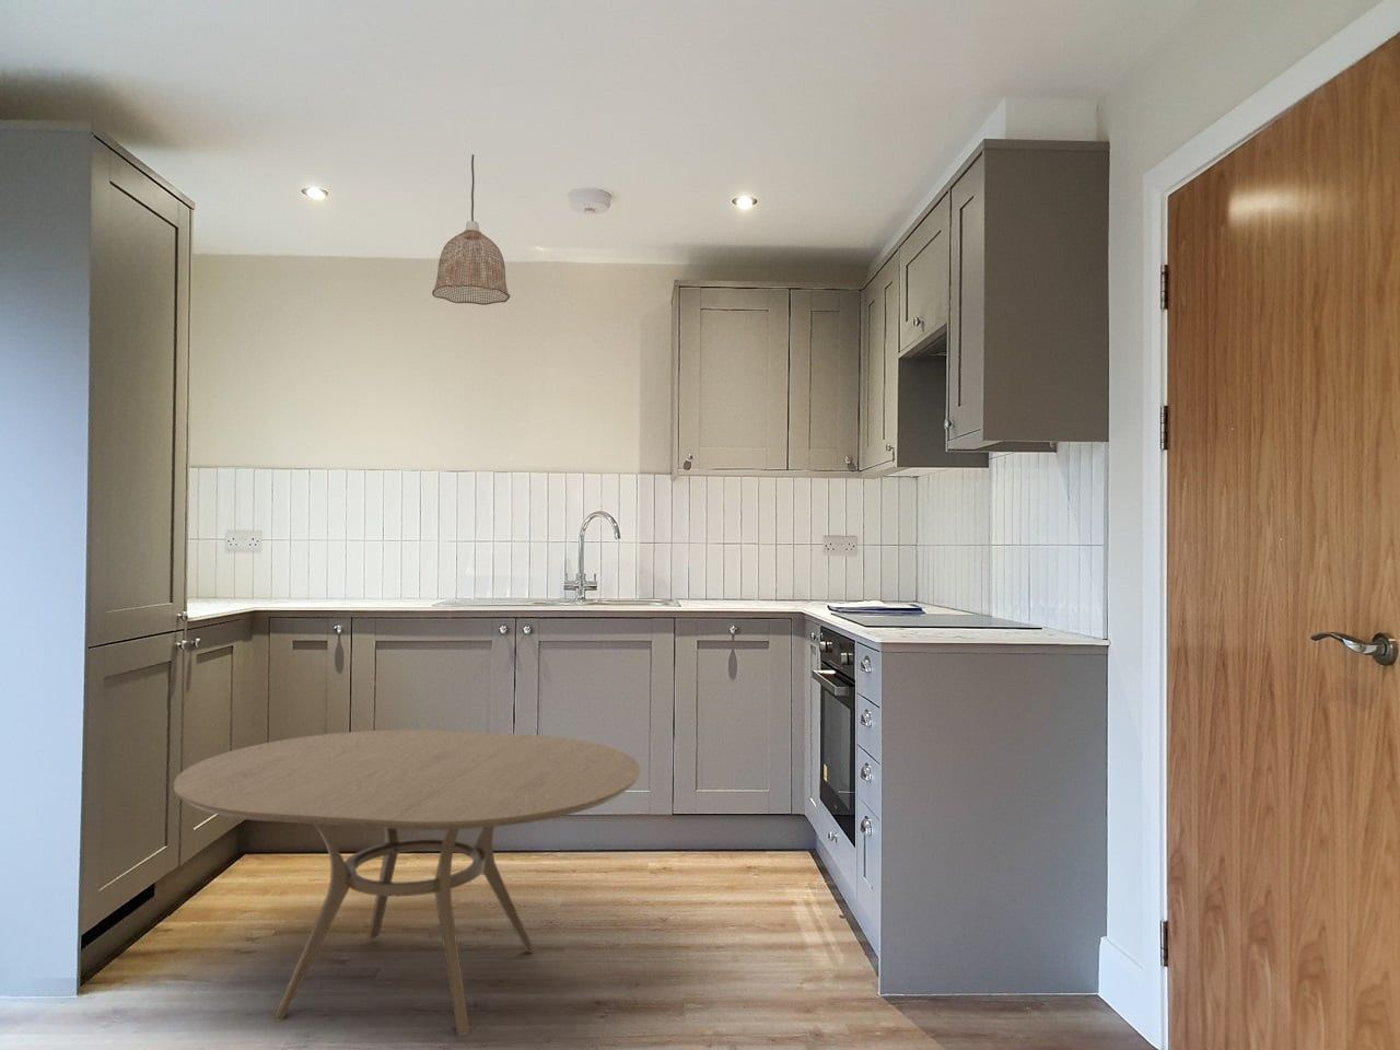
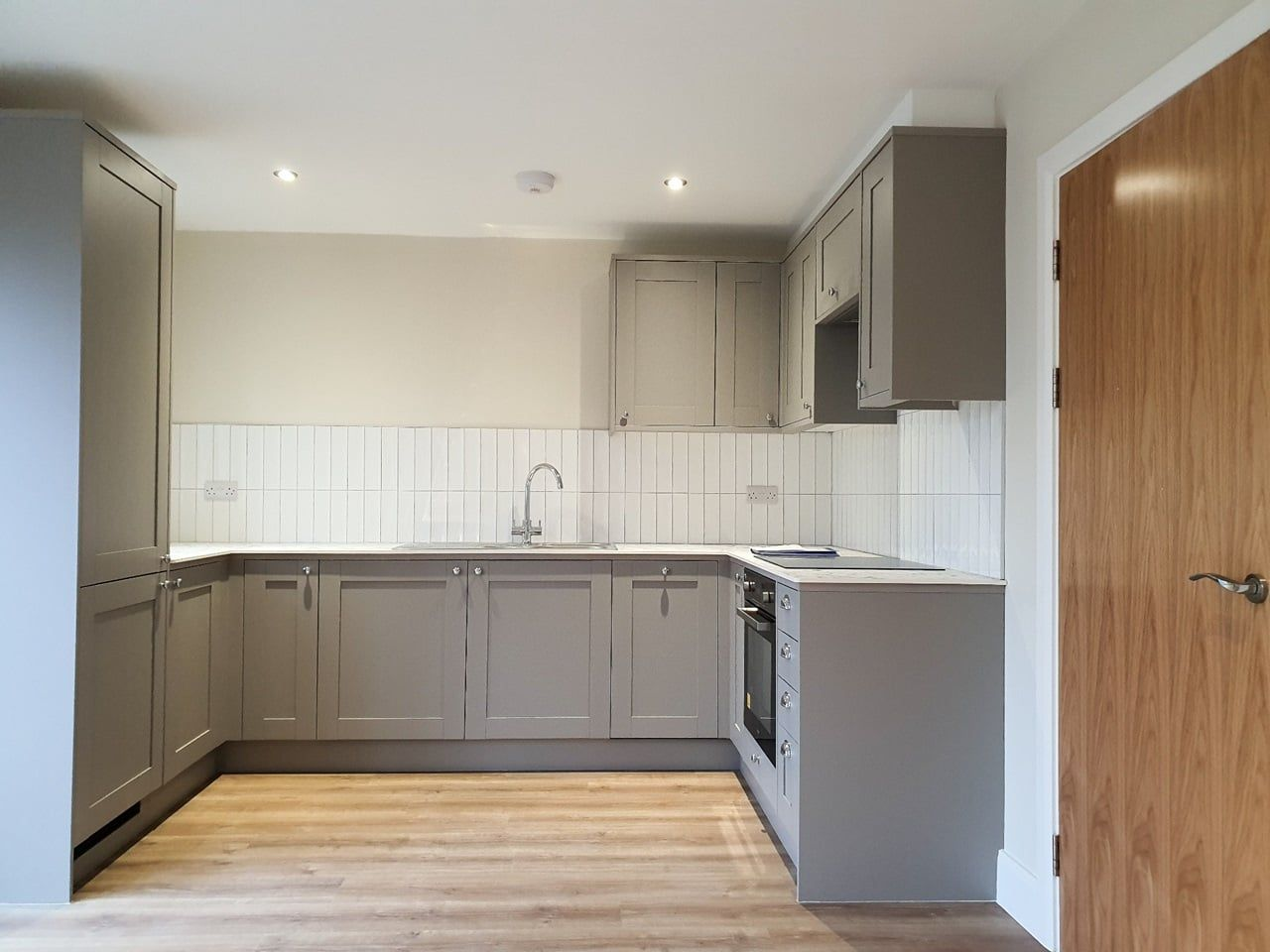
- pendant lamp [431,153,510,307]
- dining table [173,729,640,1038]
